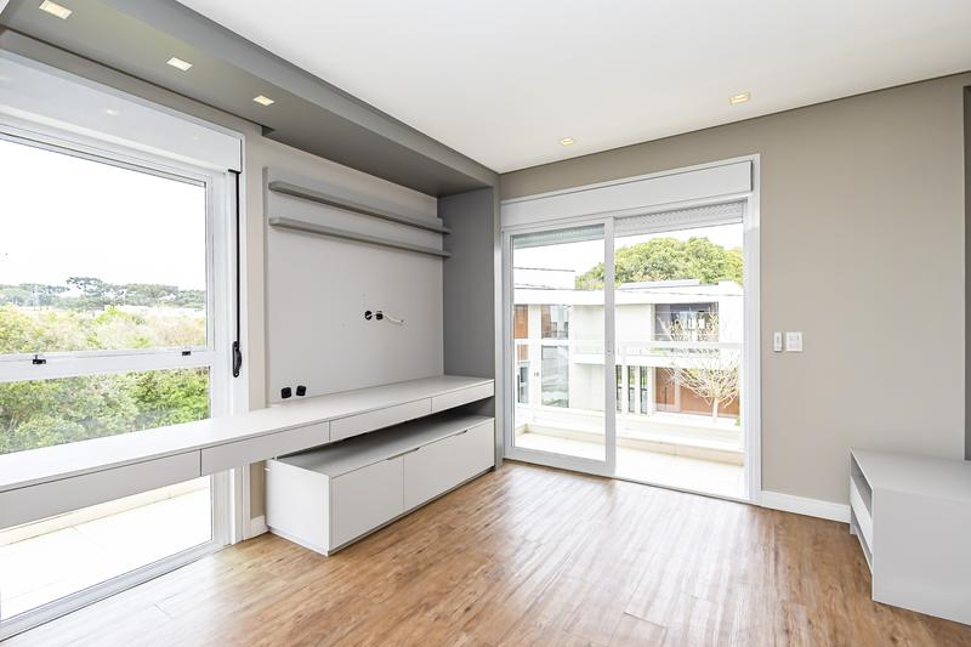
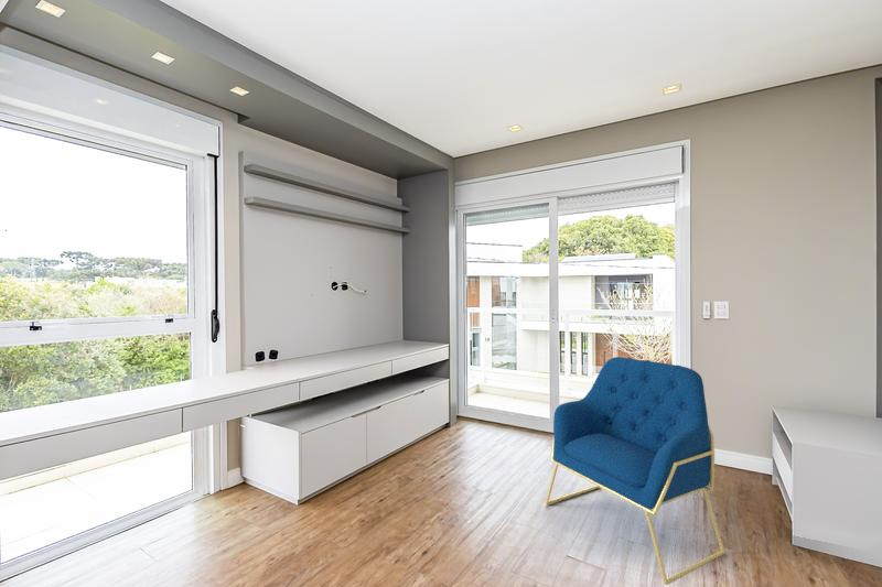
+ armchair [545,356,727,586]
